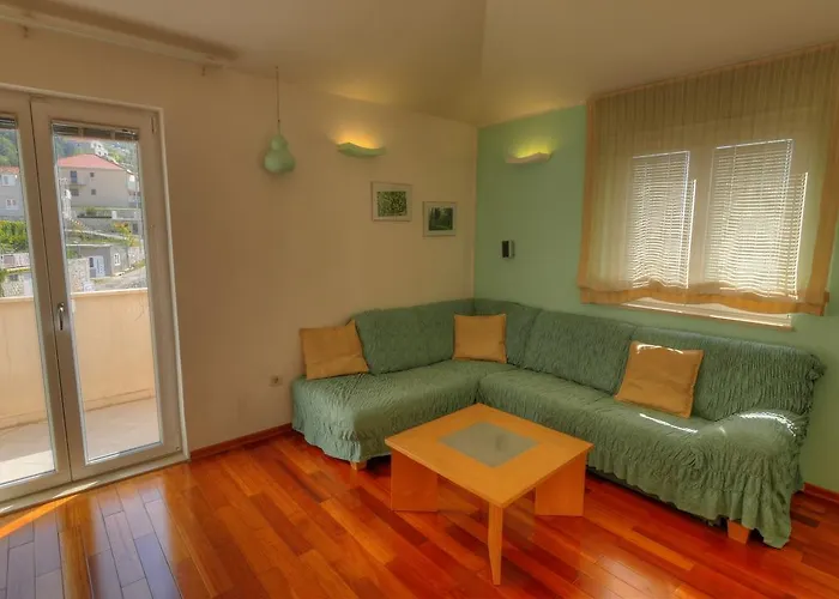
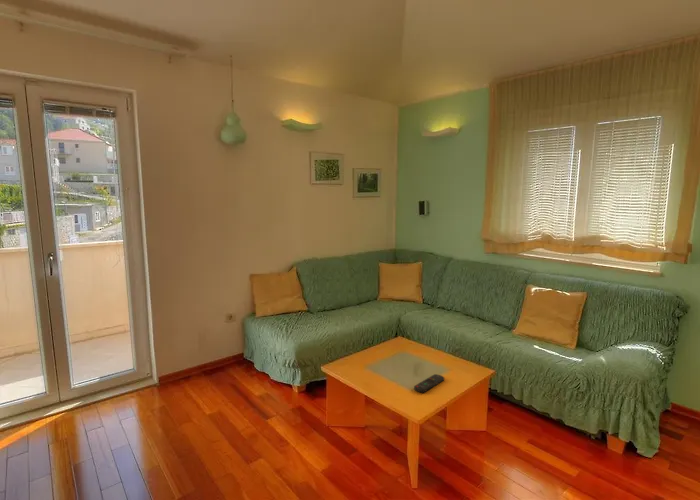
+ remote control [413,373,445,394]
